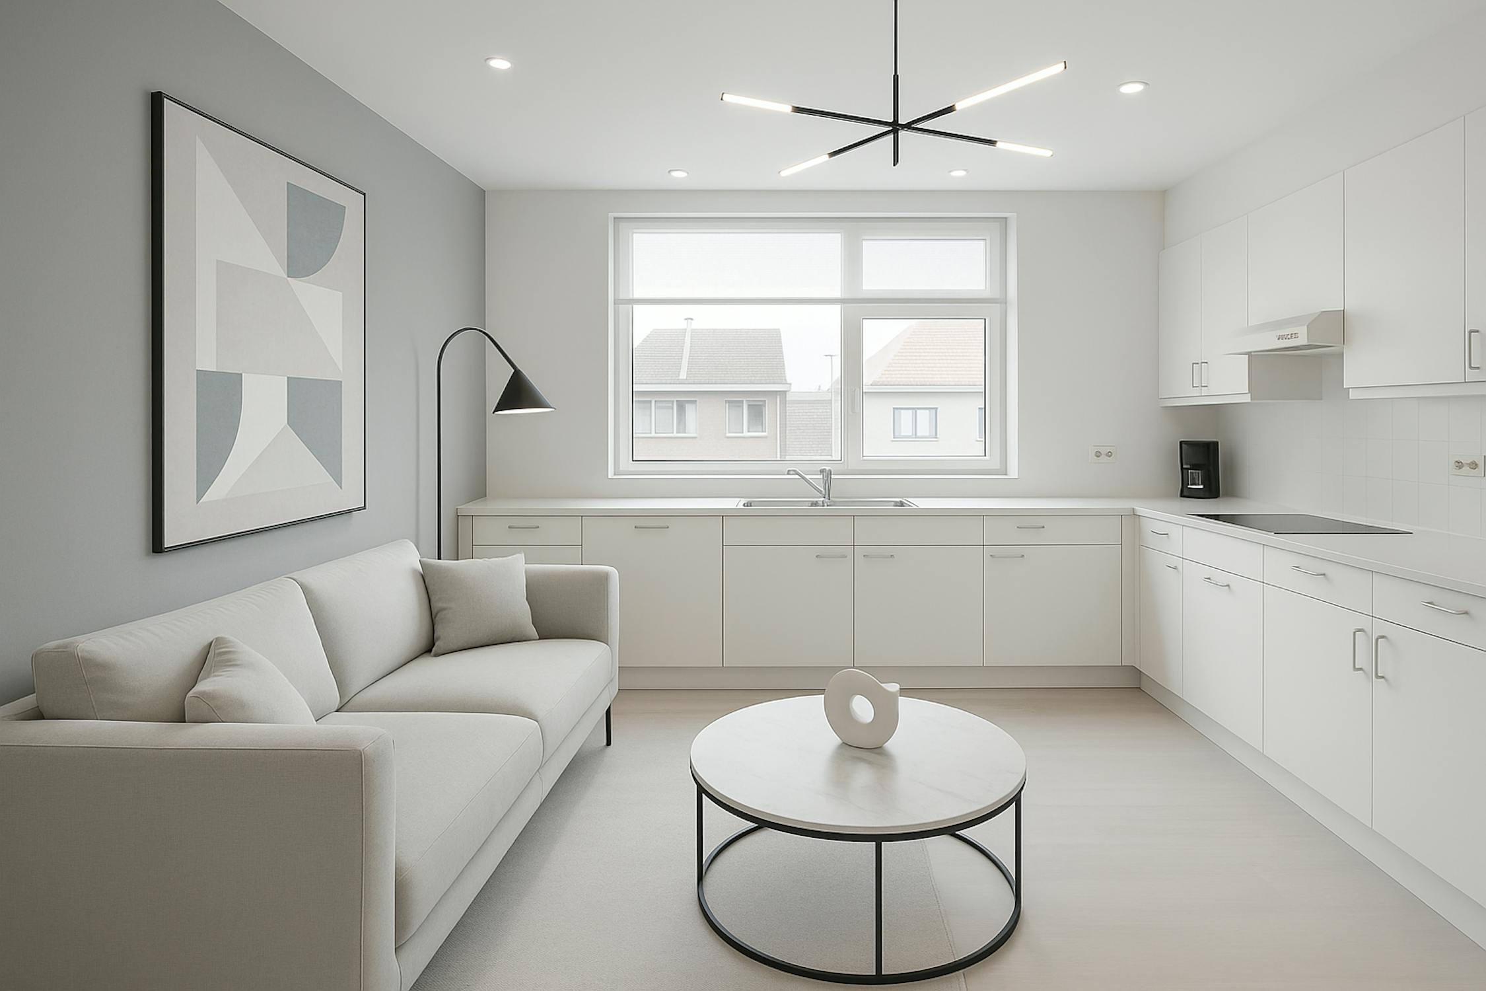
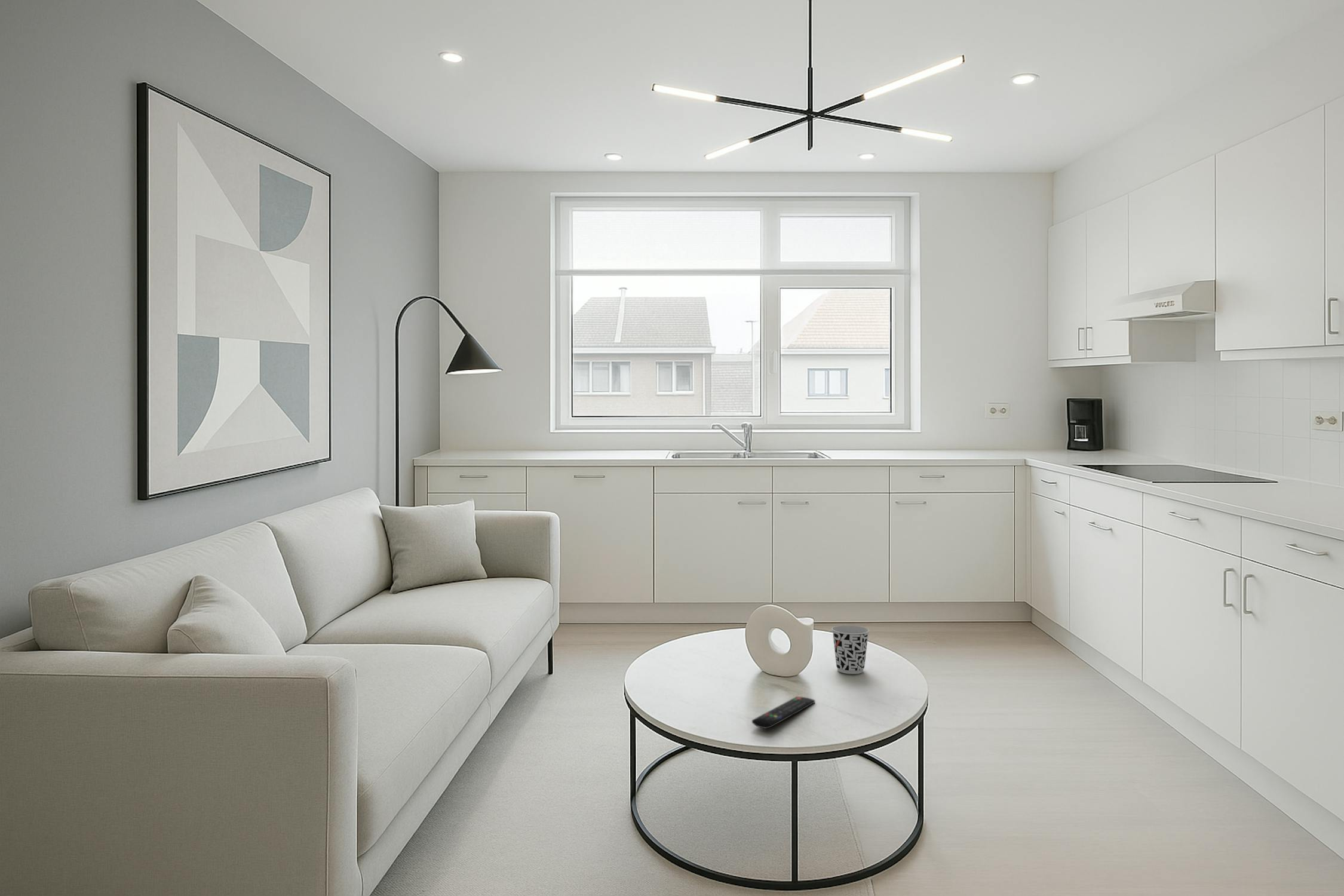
+ remote control [751,696,815,729]
+ cup [831,625,870,674]
